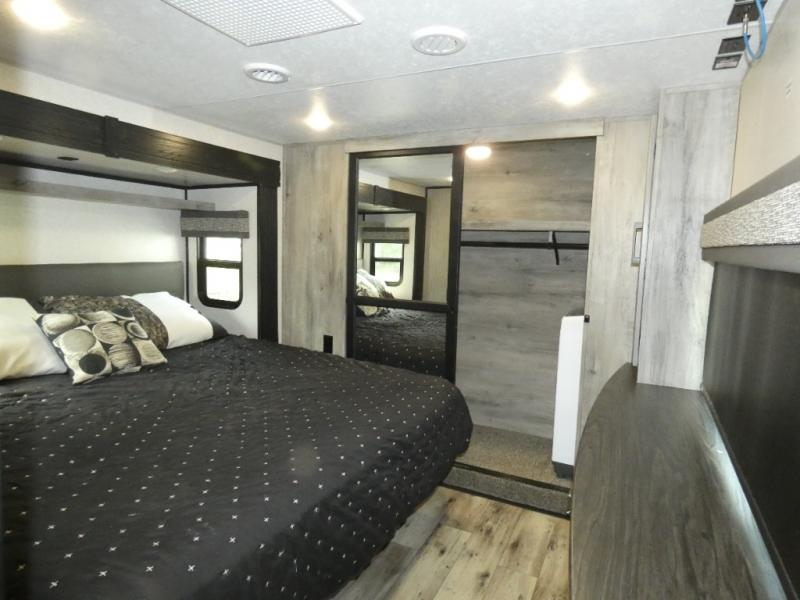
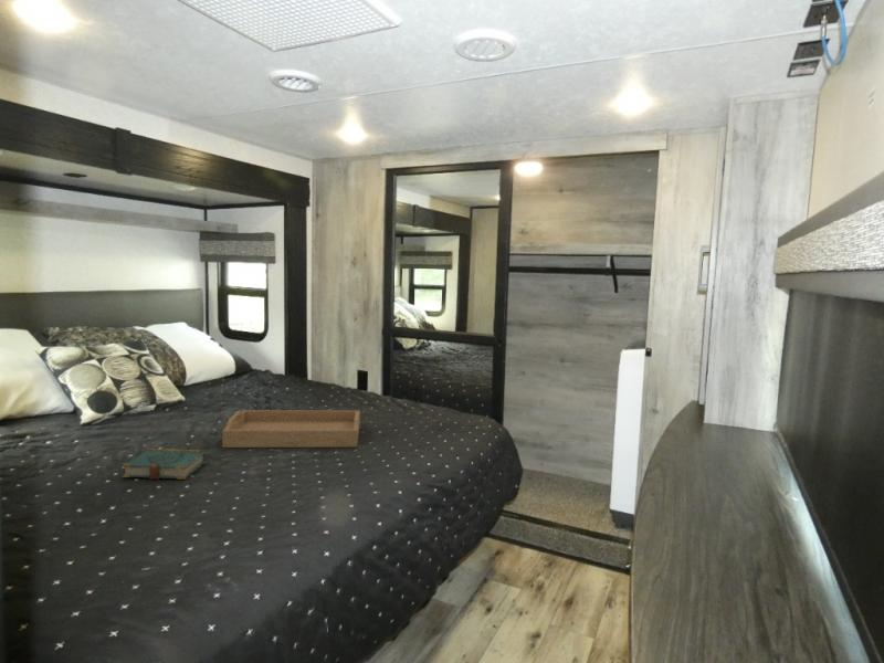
+ serving tray [221,409,361,449]
+ book [120,448,208,481]
